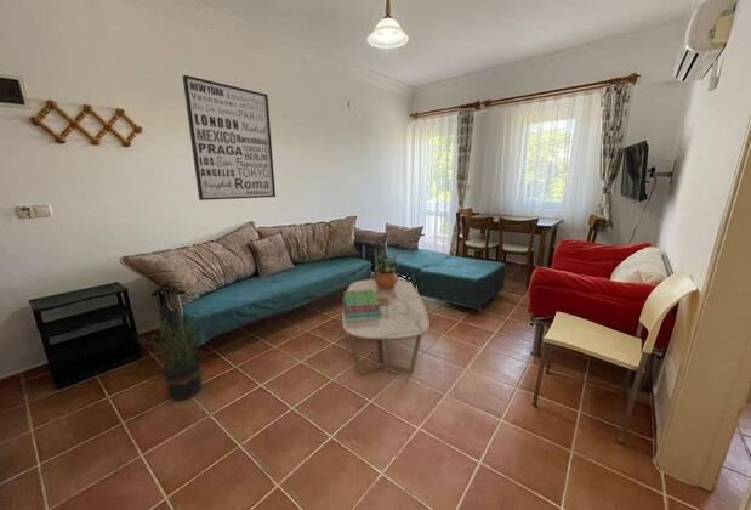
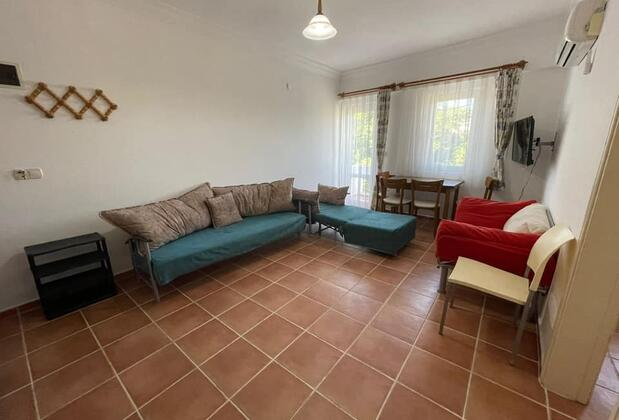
- coffee table [340,278,431,376]
- potted plant [135,298,204,402]
- stack of books [341,290,381,318]
- wall art [182,74,277,202]
- potted plant [372,254,400,290]
